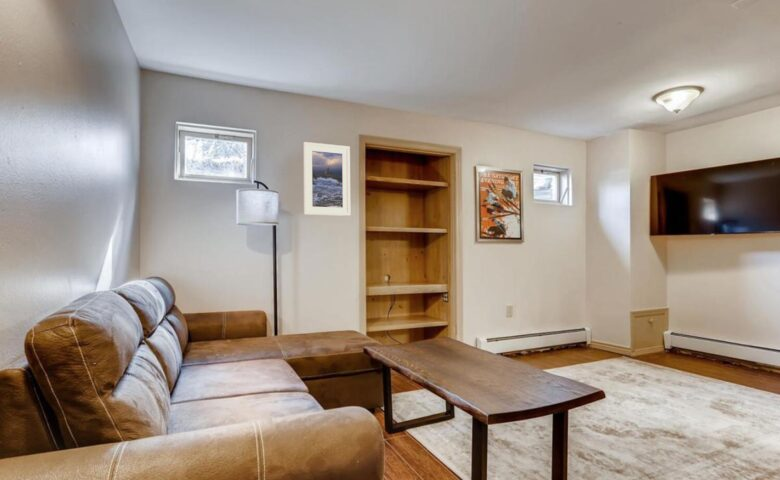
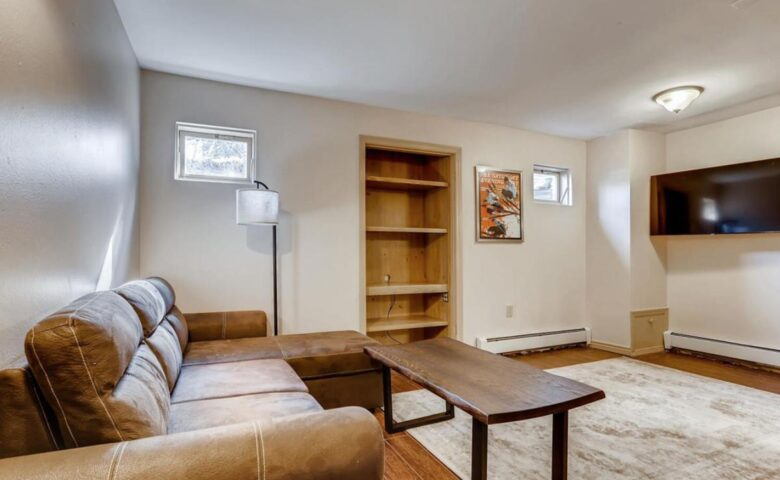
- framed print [303,141,351,217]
